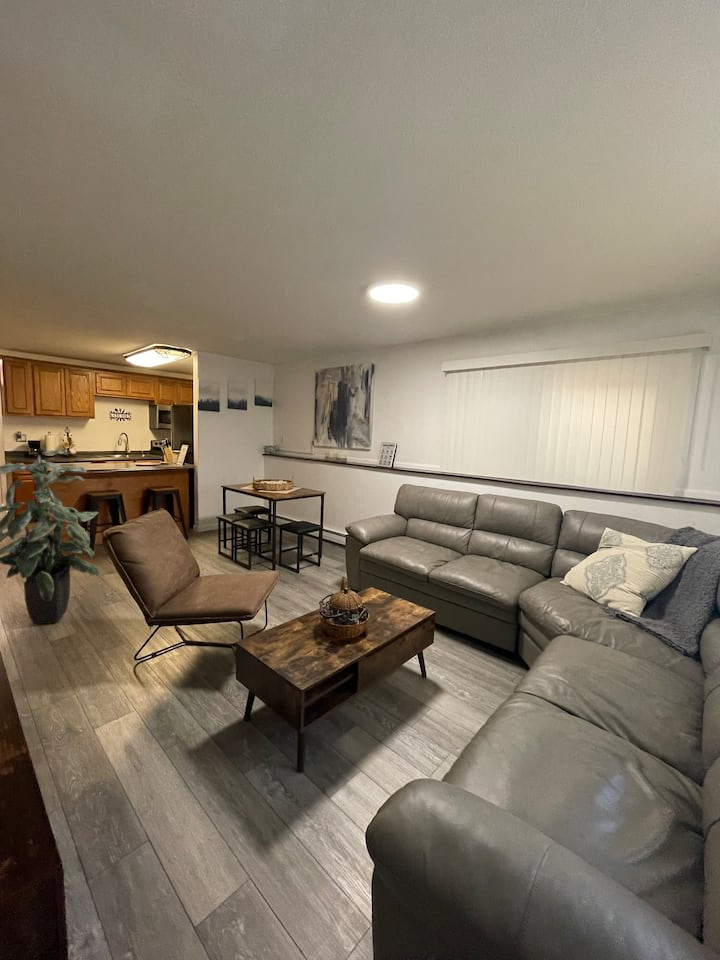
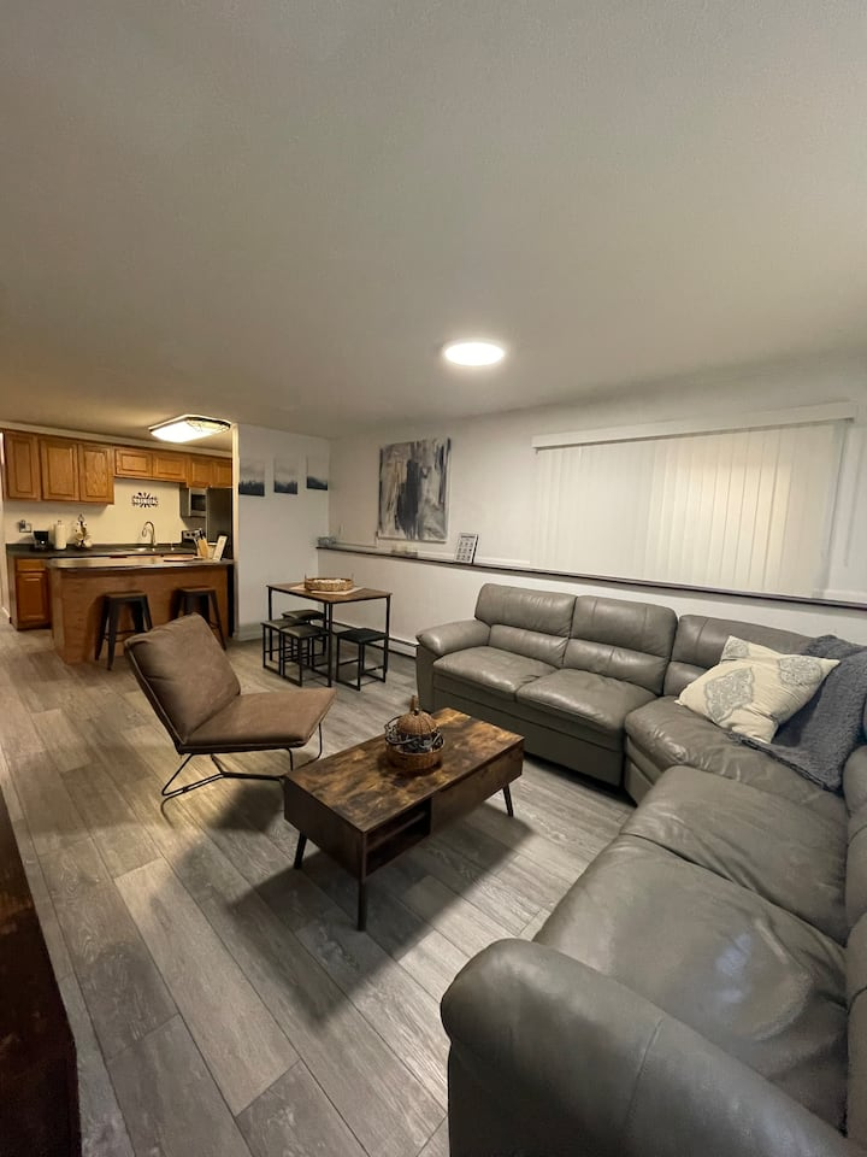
- indoor plant [0,449,100,625]
